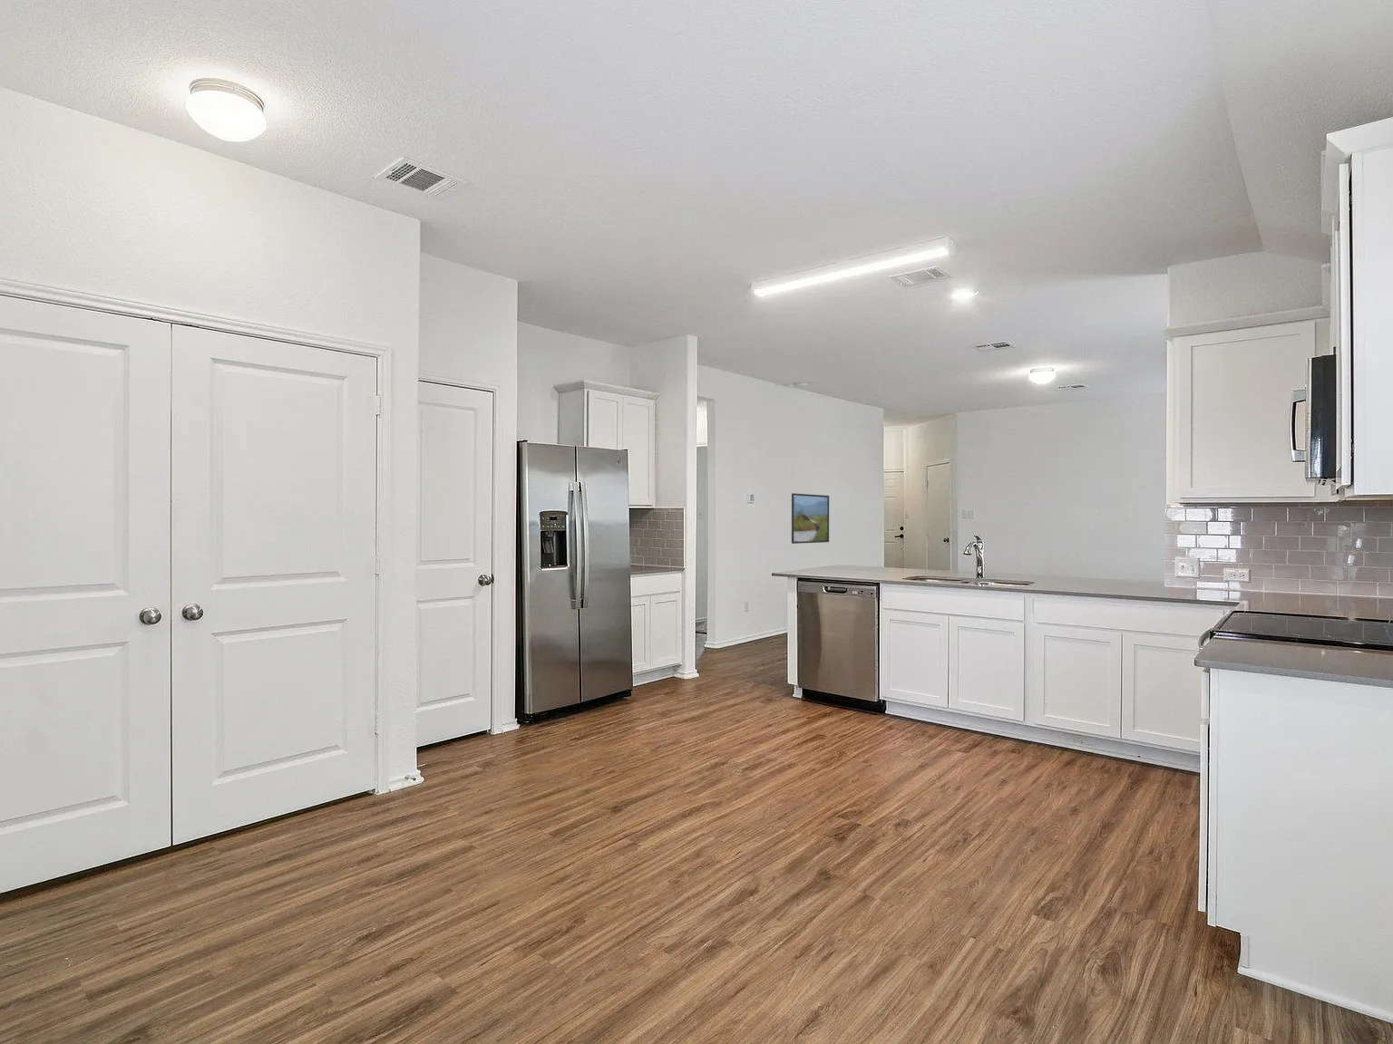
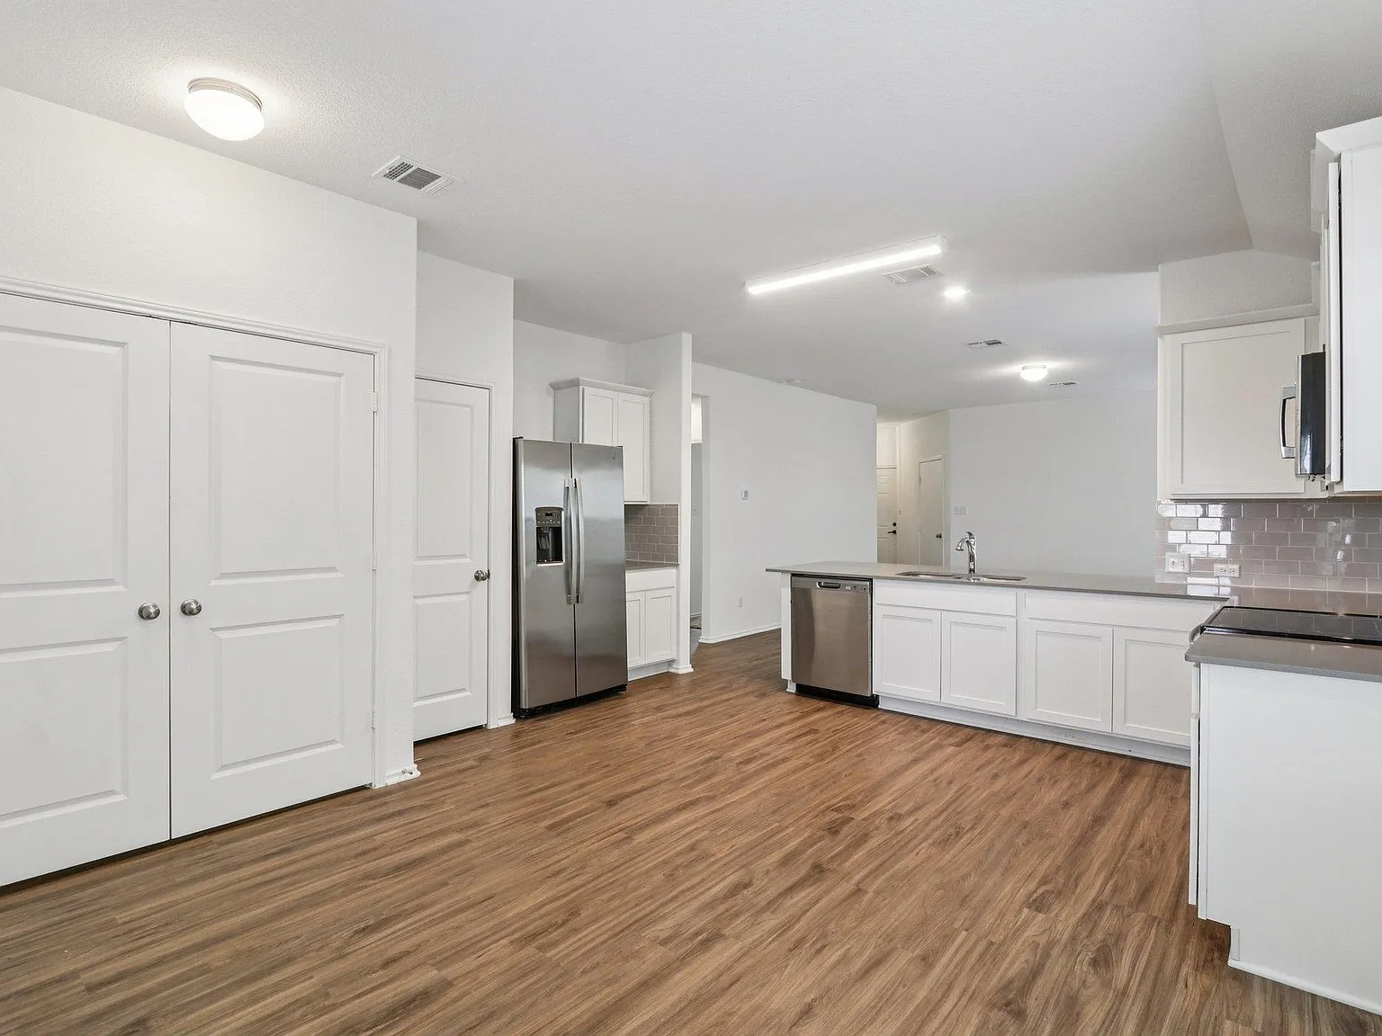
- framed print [791,492,830,545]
